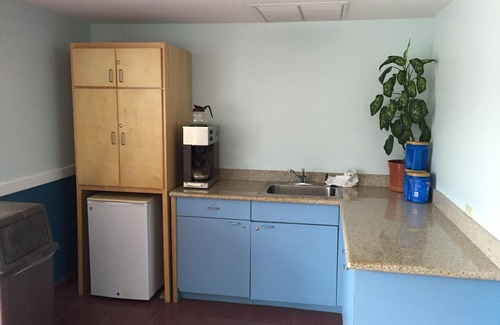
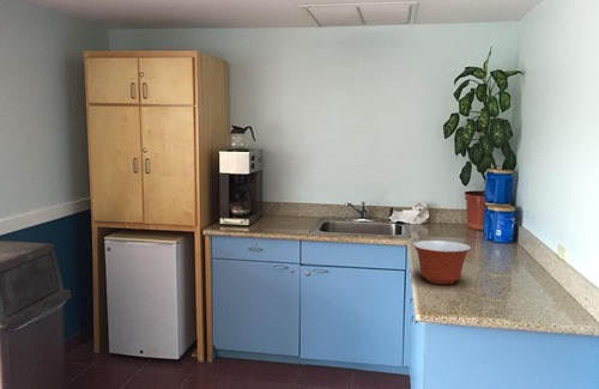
+ mixing bowl [412,239,472,285]
